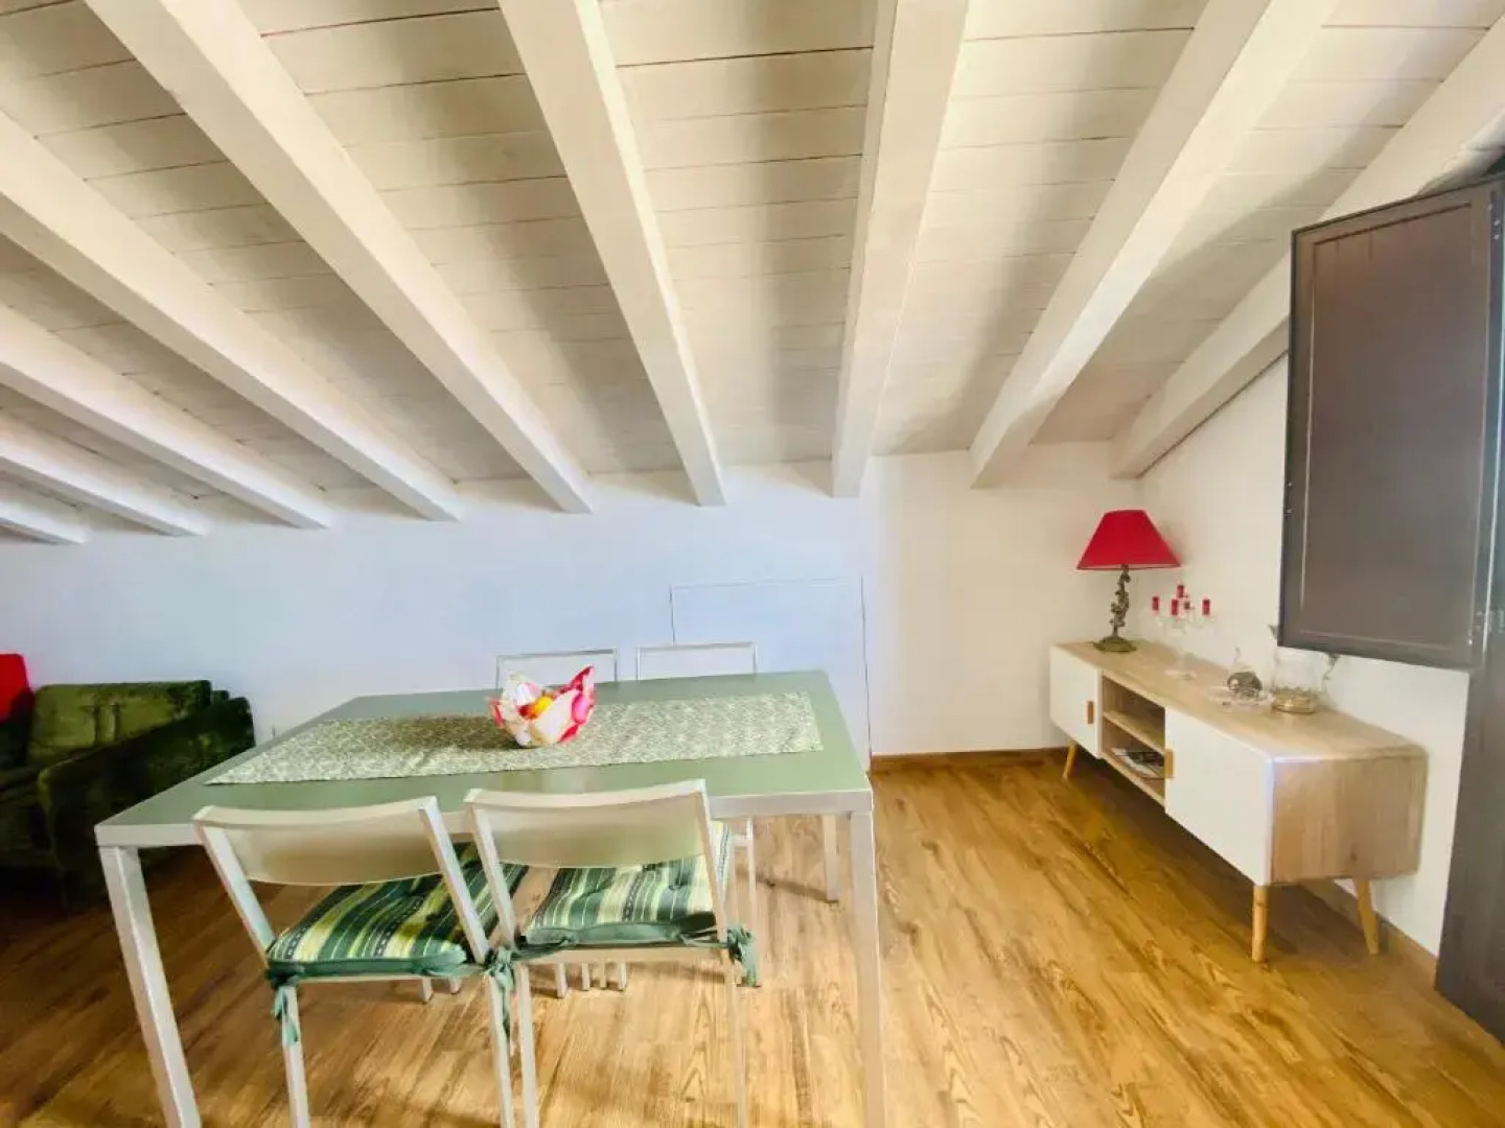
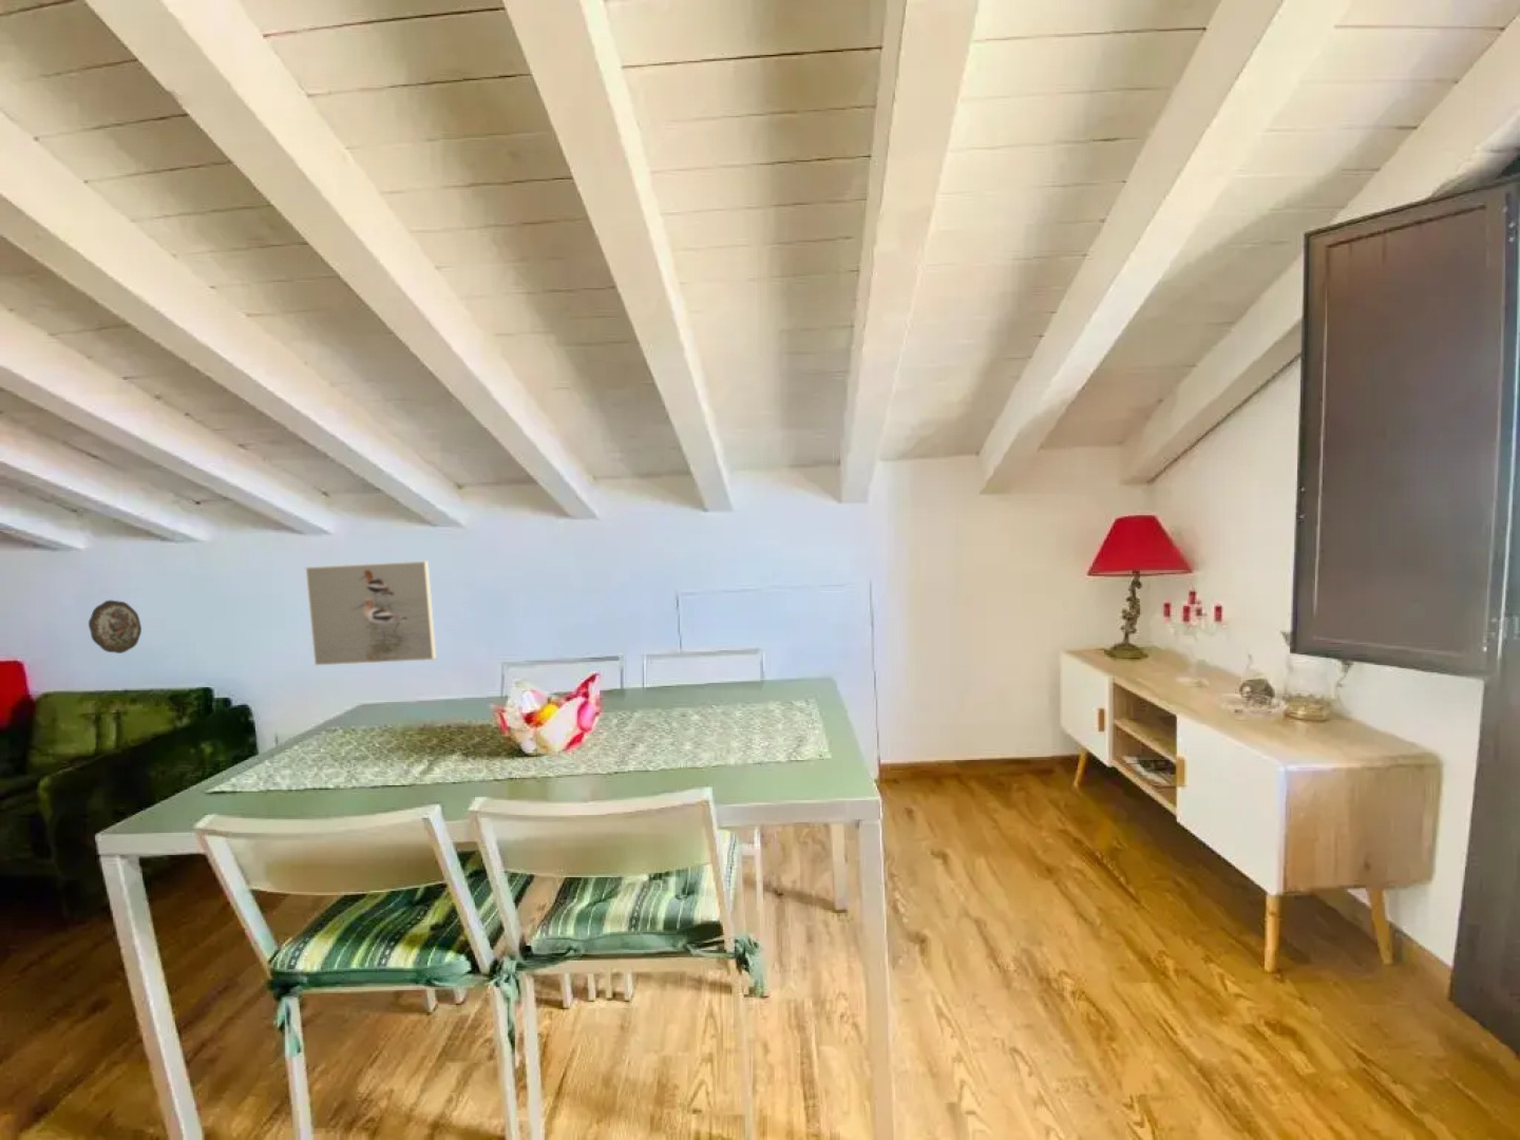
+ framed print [305,559,437,666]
+ decorative plate [87,600,142,655]
